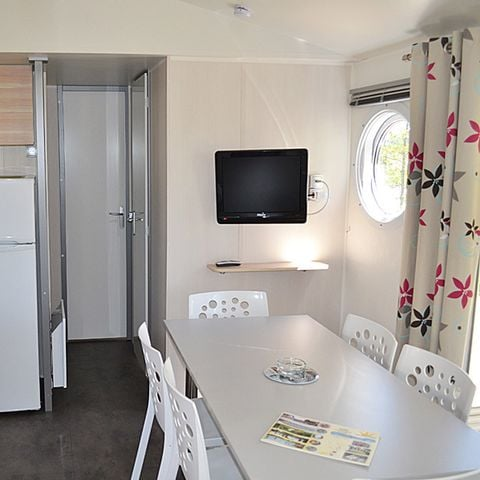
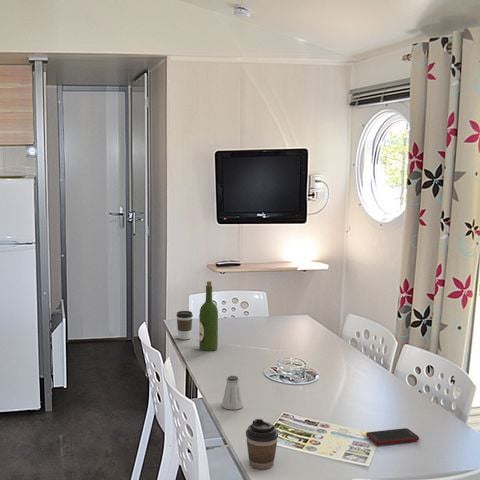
+ saltshaker [221,375,244,410]
+ coffee cup [175,310,194,340]
+ wine bottle [198,280,219,352]
+ cell phone [365,427,420,446]
+ coffee cup [245,418,279,470]
